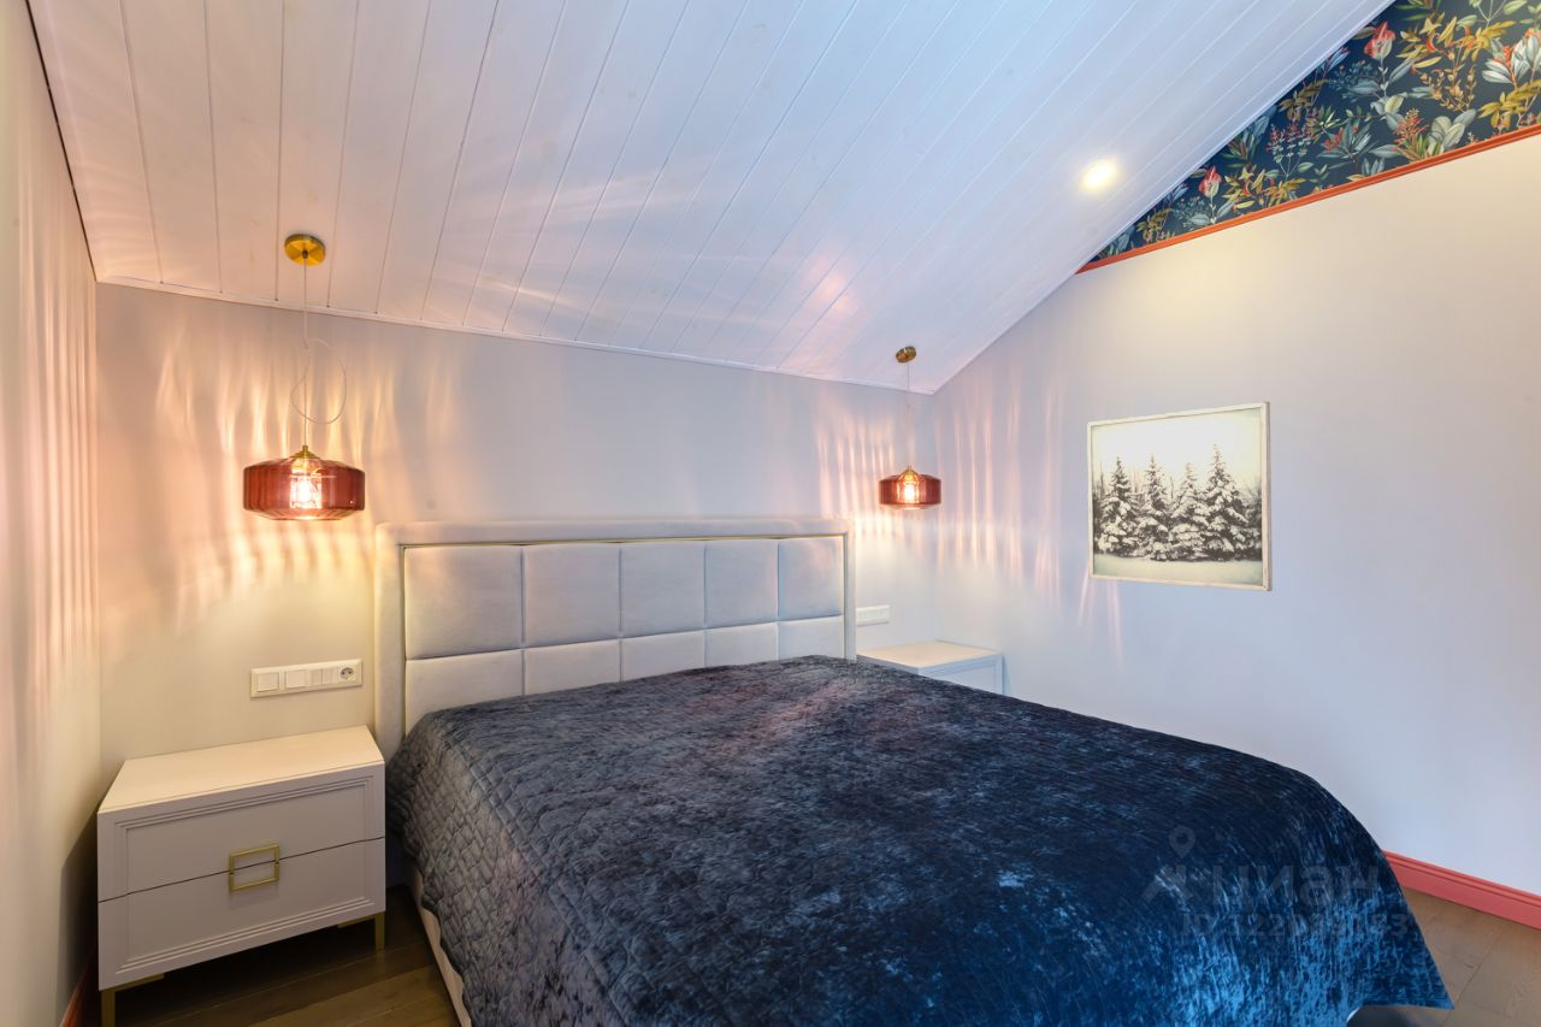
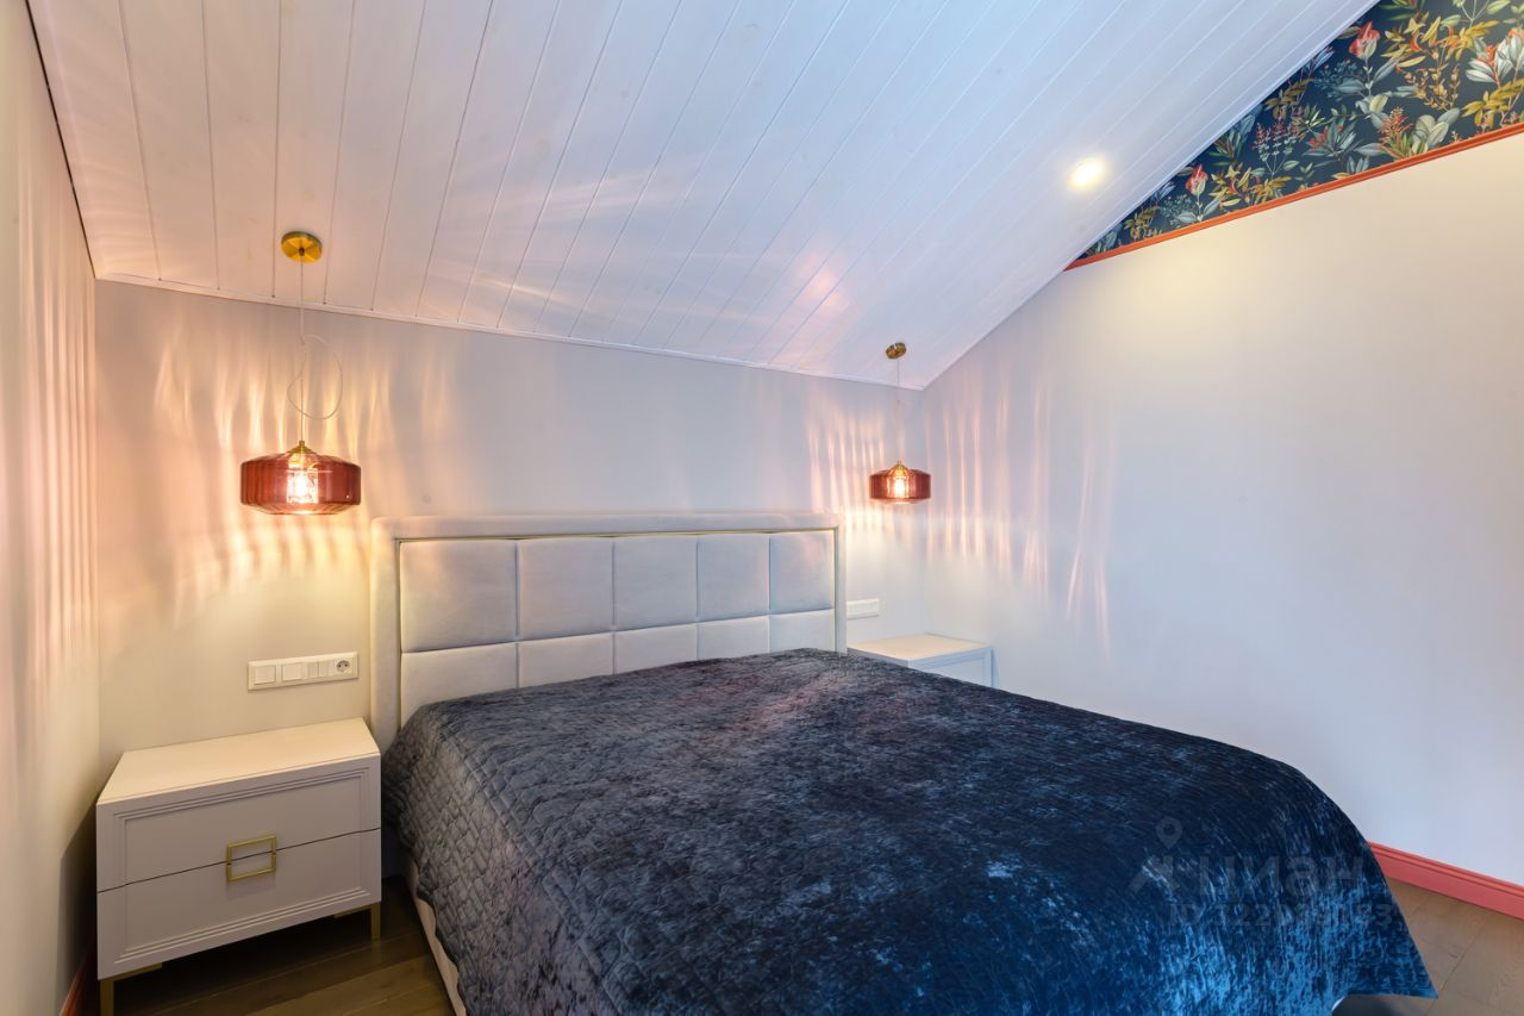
- wall art [1086,401,1274,592]
